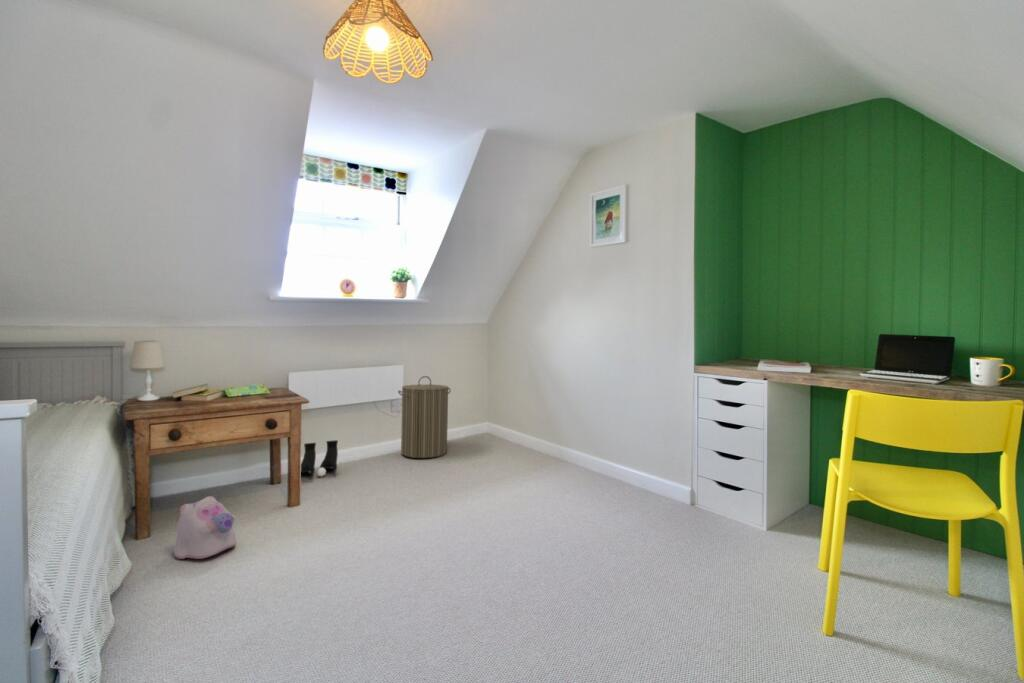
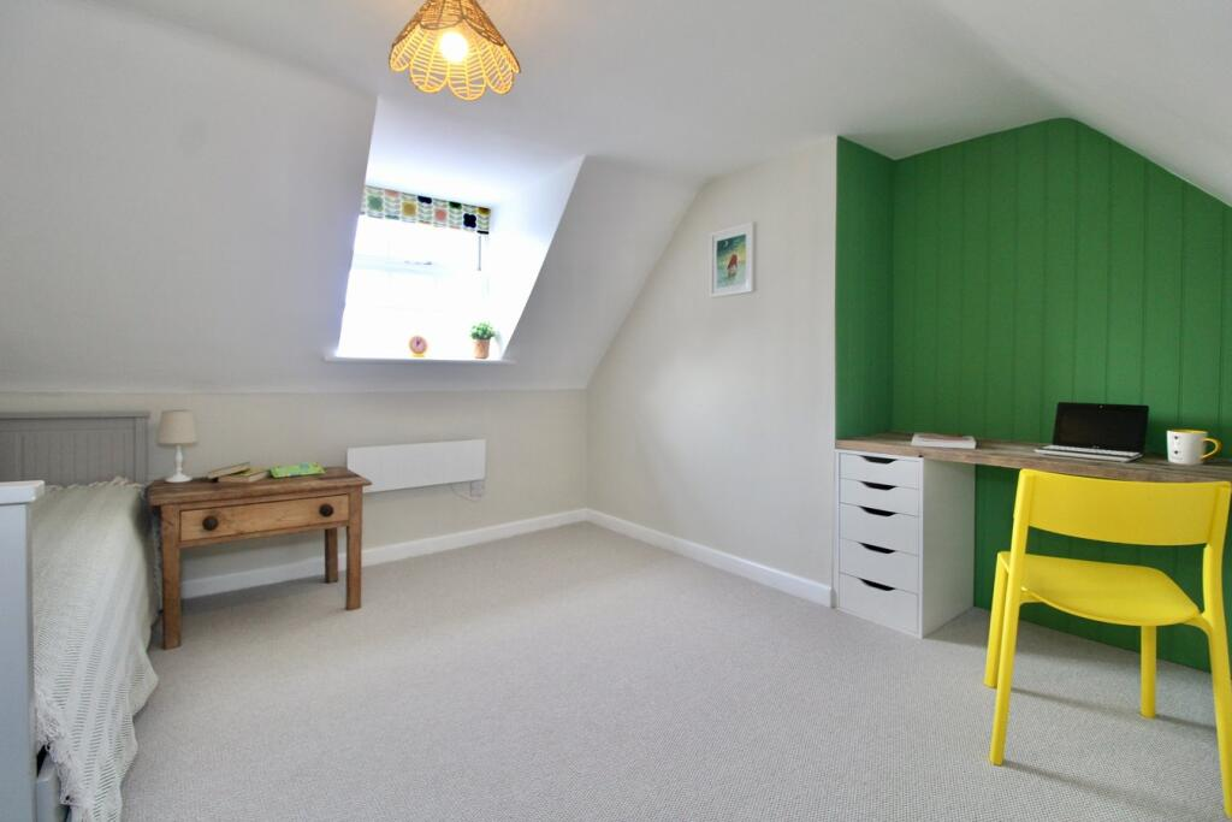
- boots [300,439,339,477]
- laundry hamper [397,375,452,459]
- plush toy [173,495,237,560]
